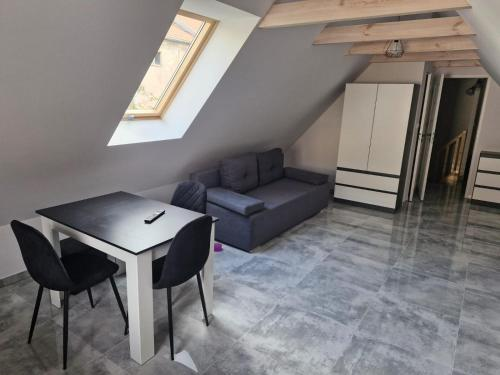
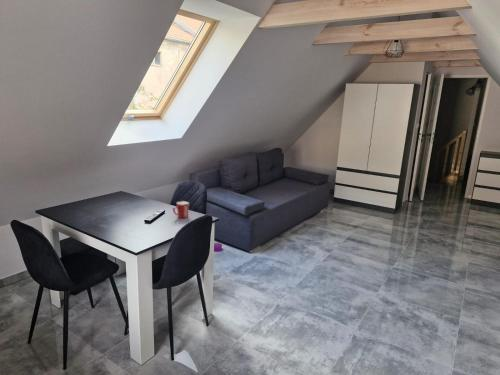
+ mug [172,200,190,219]
